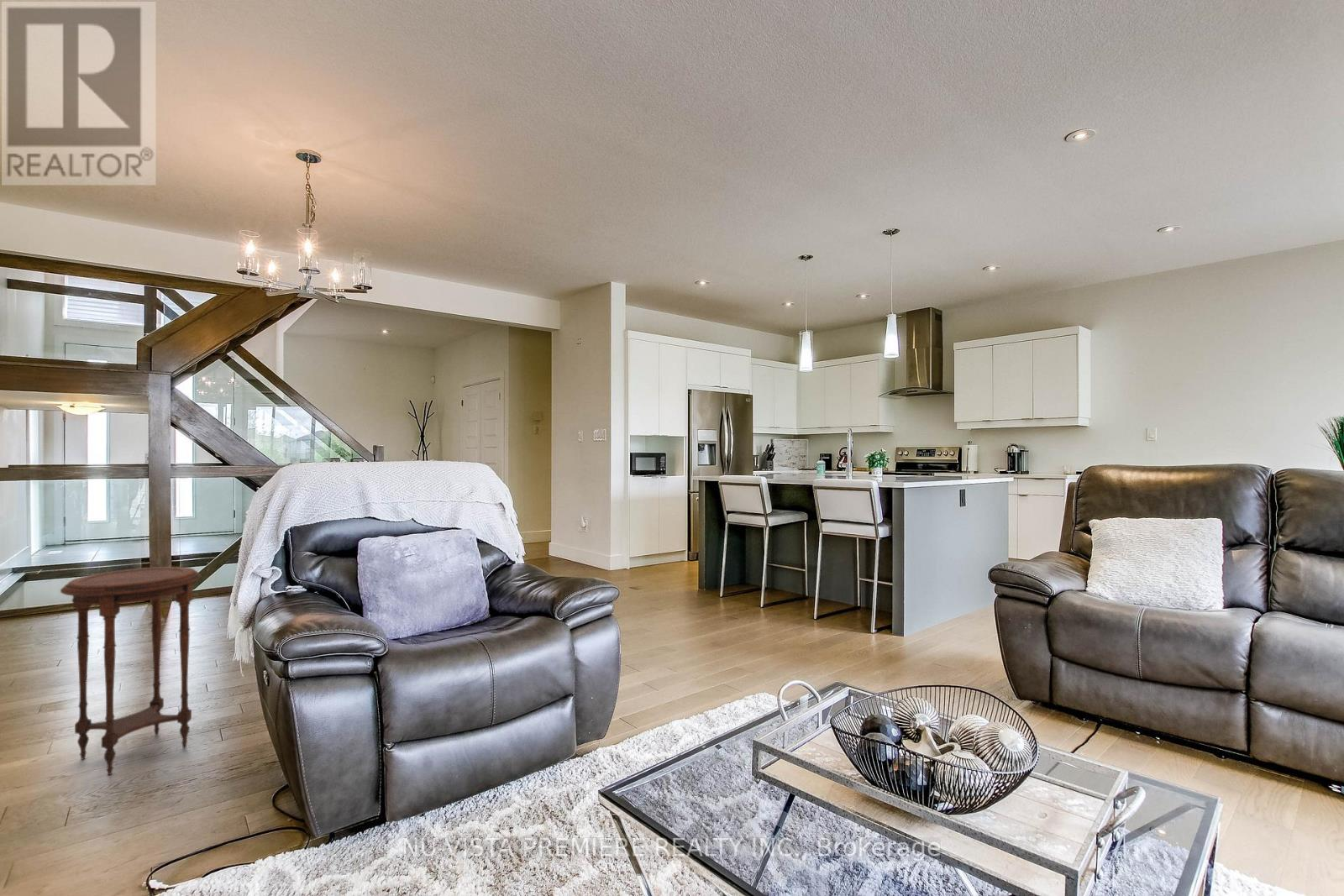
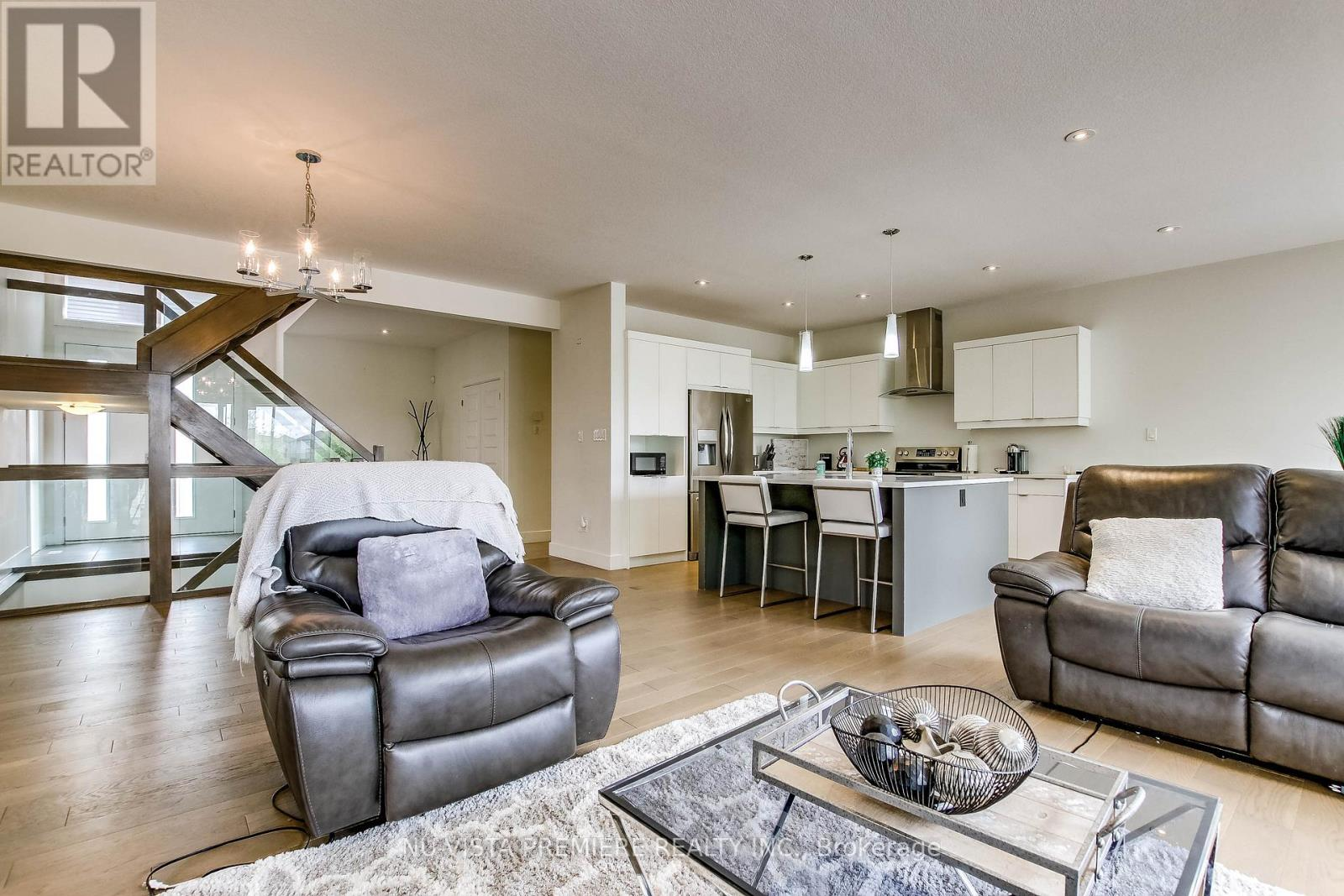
- side table [60,566,202,776]
